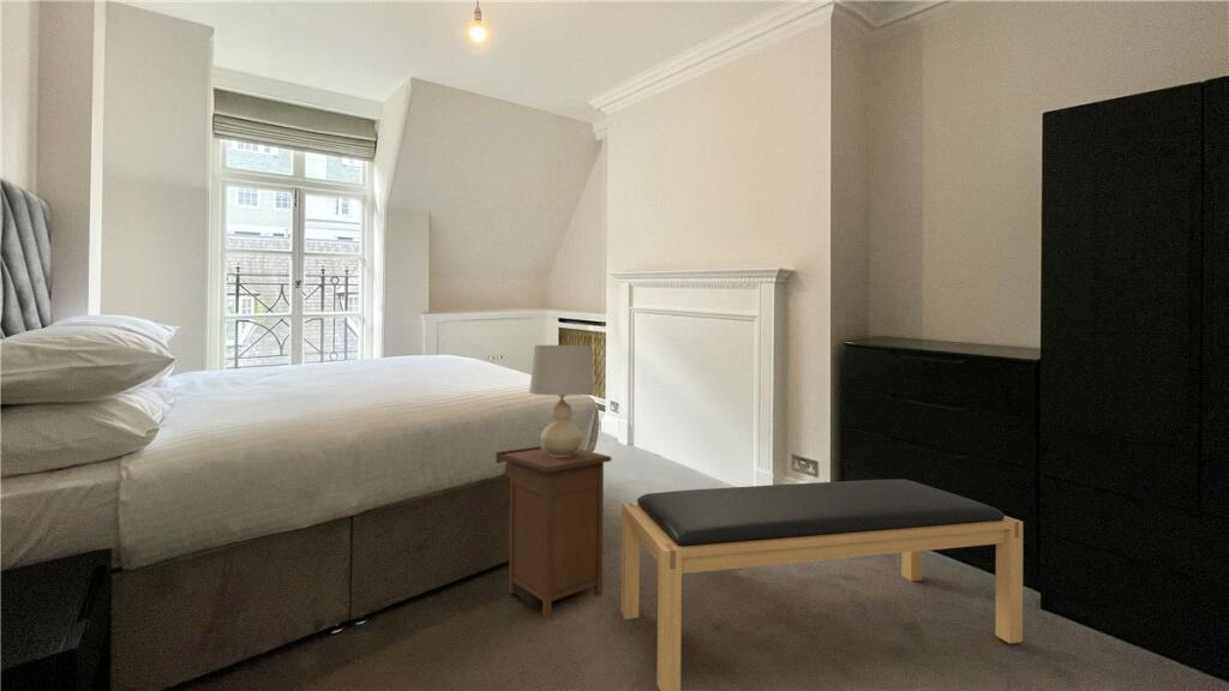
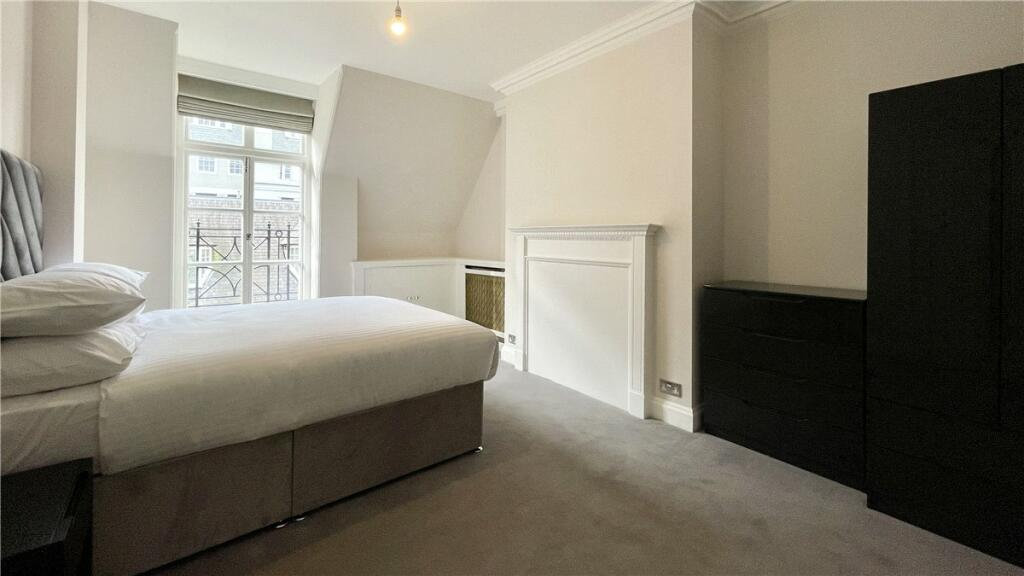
- nightstand [494,445,612,618]
- table lamp [528,344,595,457]
- bench [619,479,1024,691]
